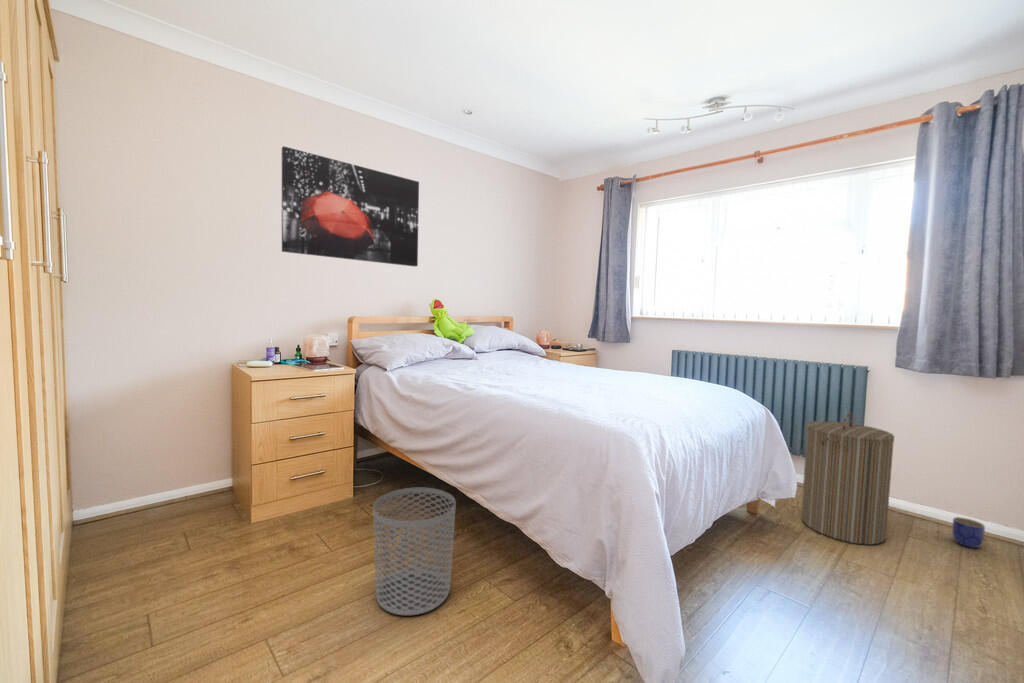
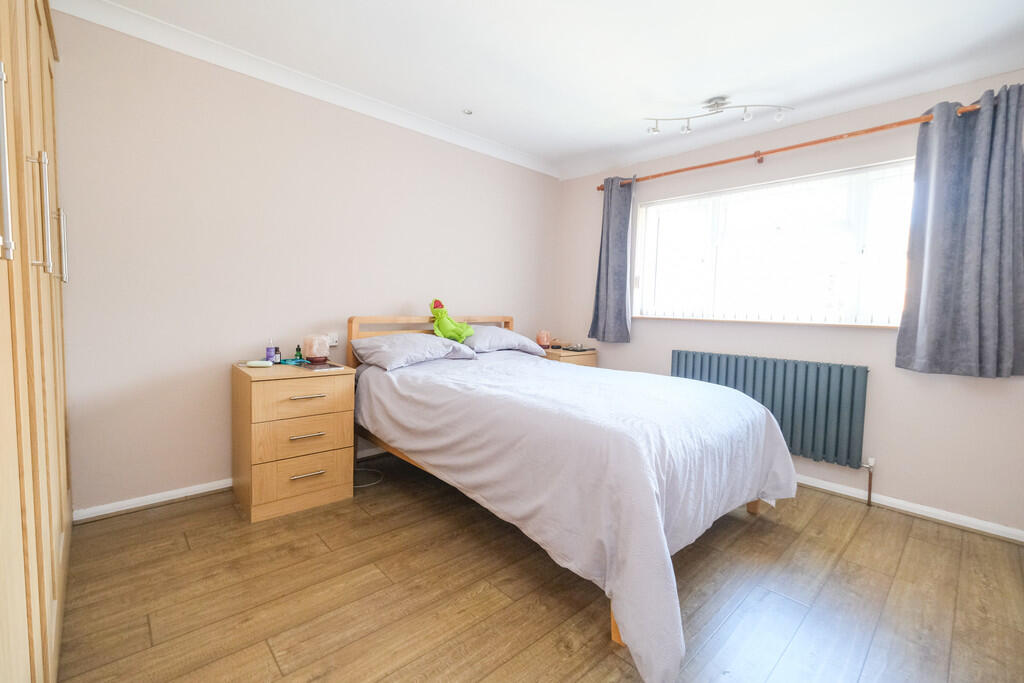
- laundry hamper [800,412,896,546]
- waste bin [372,487,457,616]
- planter [951,516,986,549]
- wall art [281,145,420,267]
